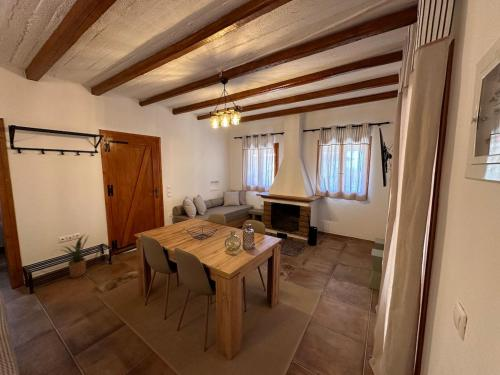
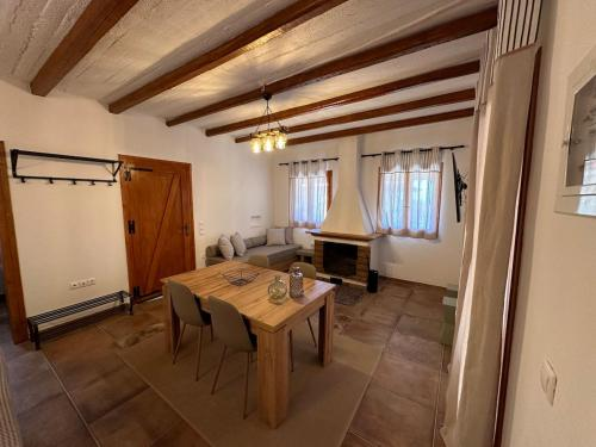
- house plant [54,233,94,279]
